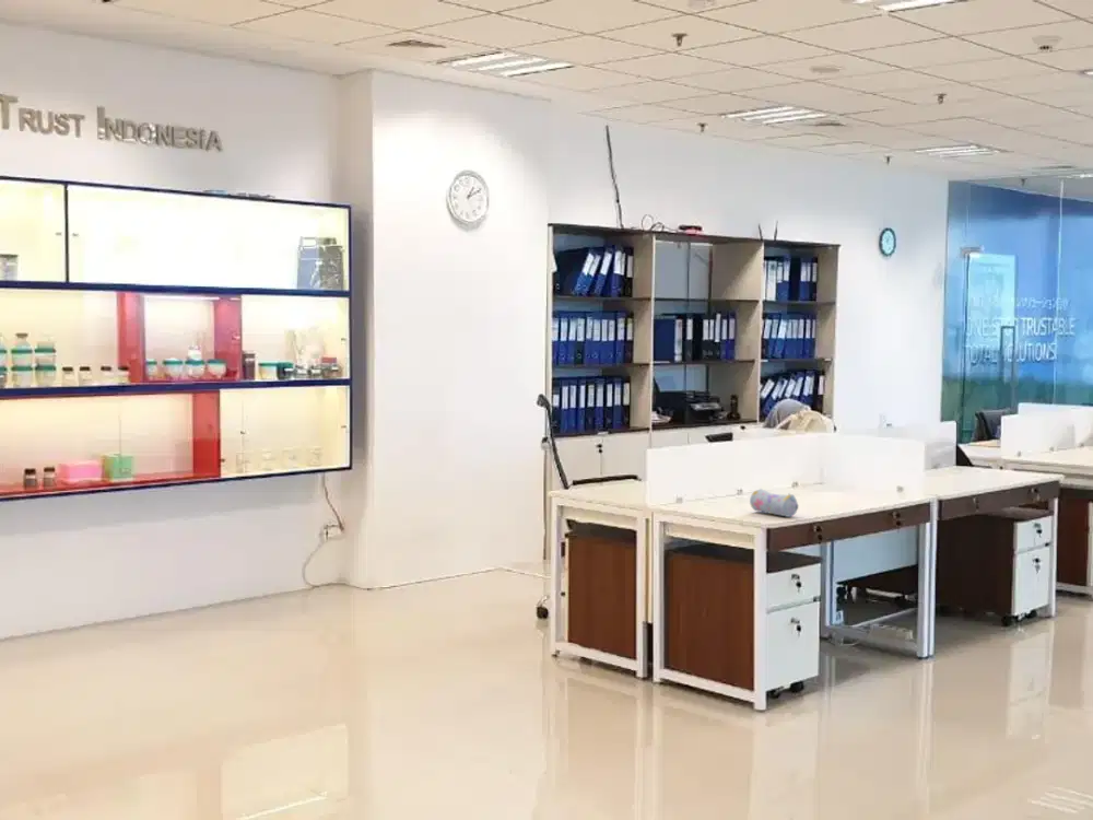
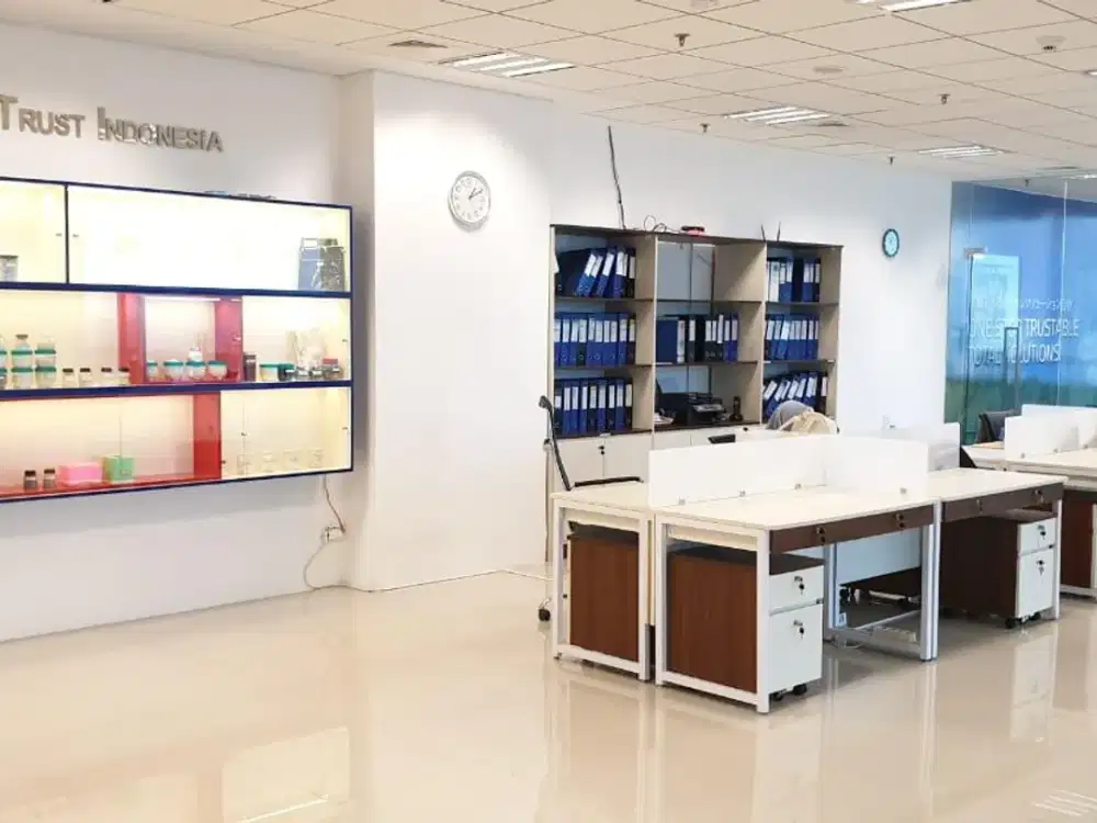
- pencil case [749,488,799,518]
